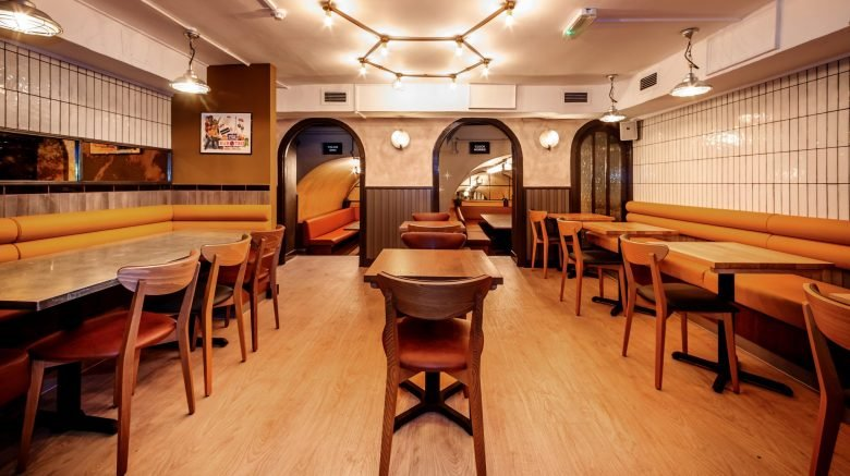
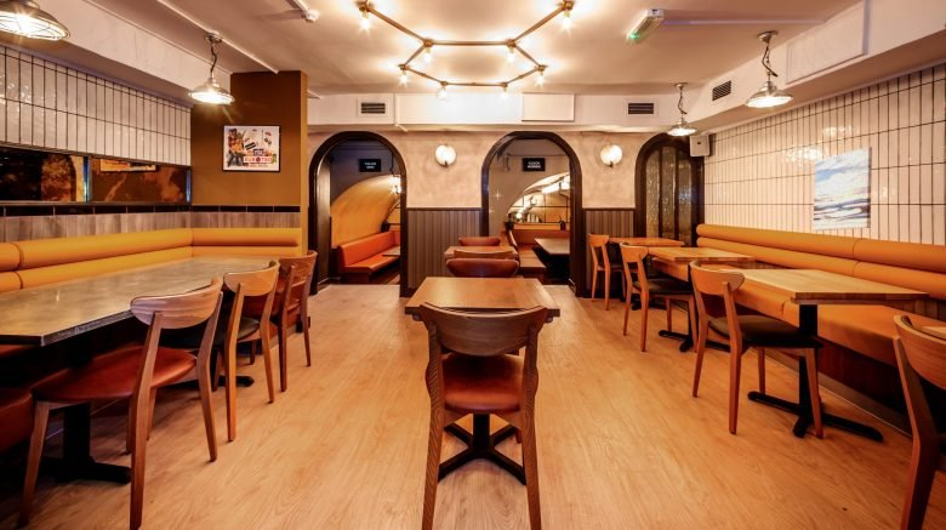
+ wall art [813,146,873,232]
